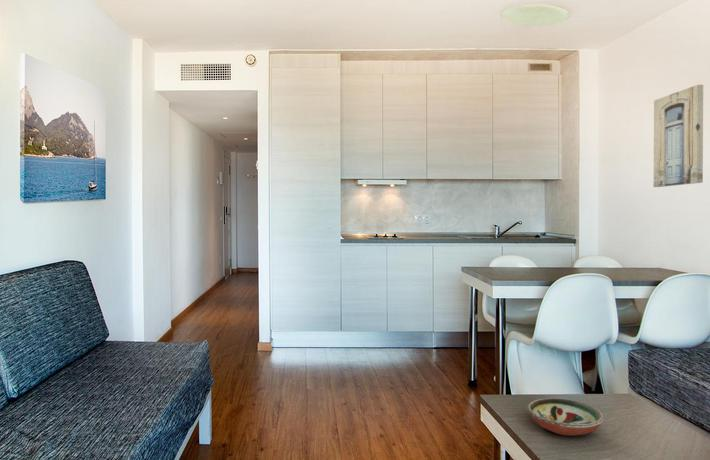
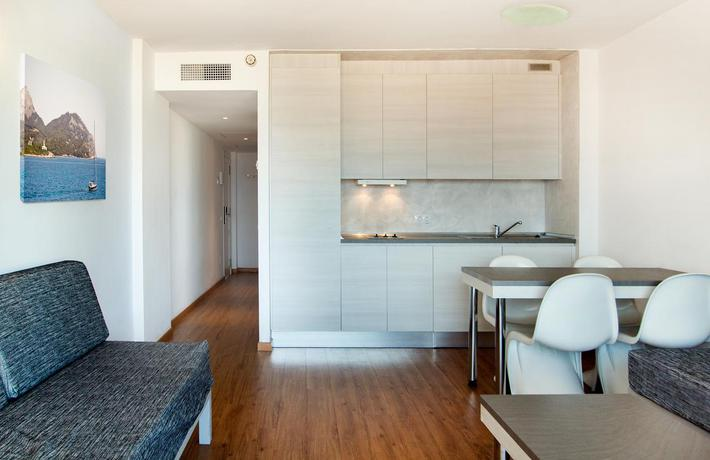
- wall art [653,84,704,188]
- decorative bowl [526,398,605,437]
